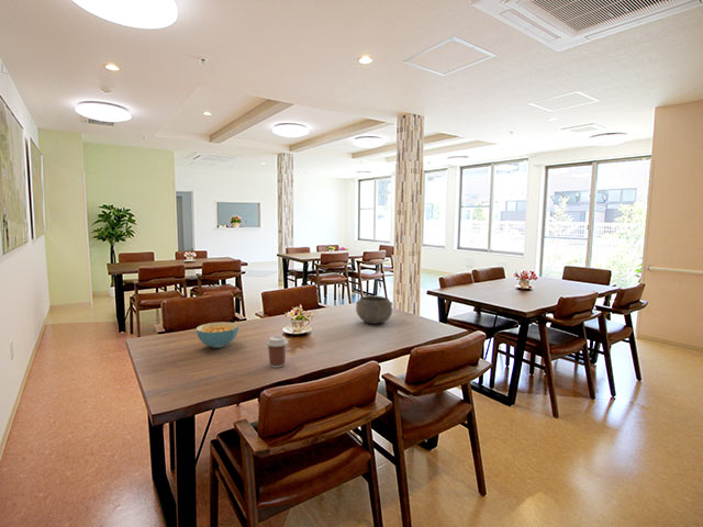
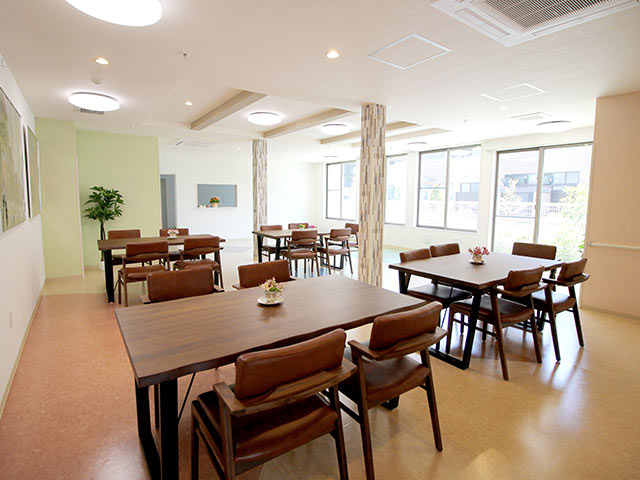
- coffee cup [266,335,289,369]
- cereal bowl [196,321,239,349]
- bowl [355,294,393,325]
